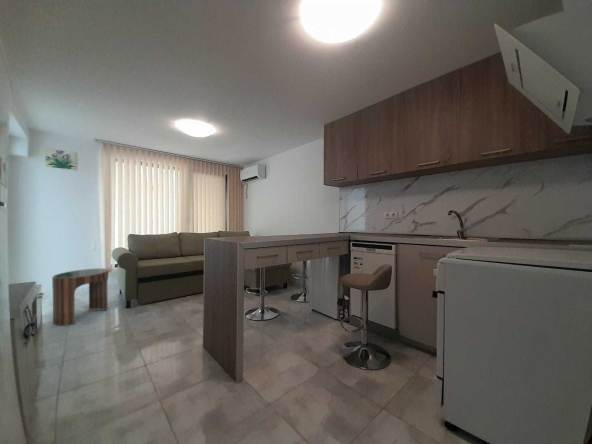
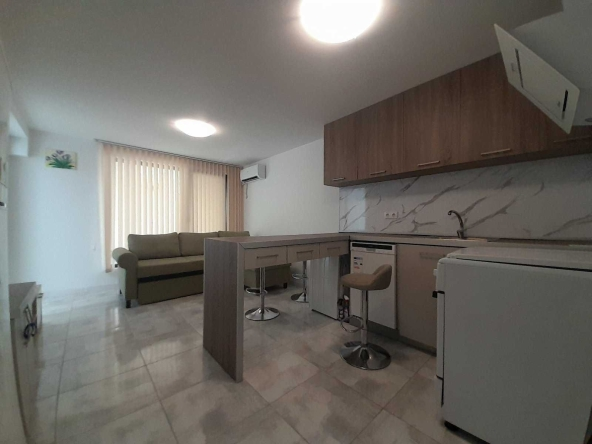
- side table [51,267,109,327]
